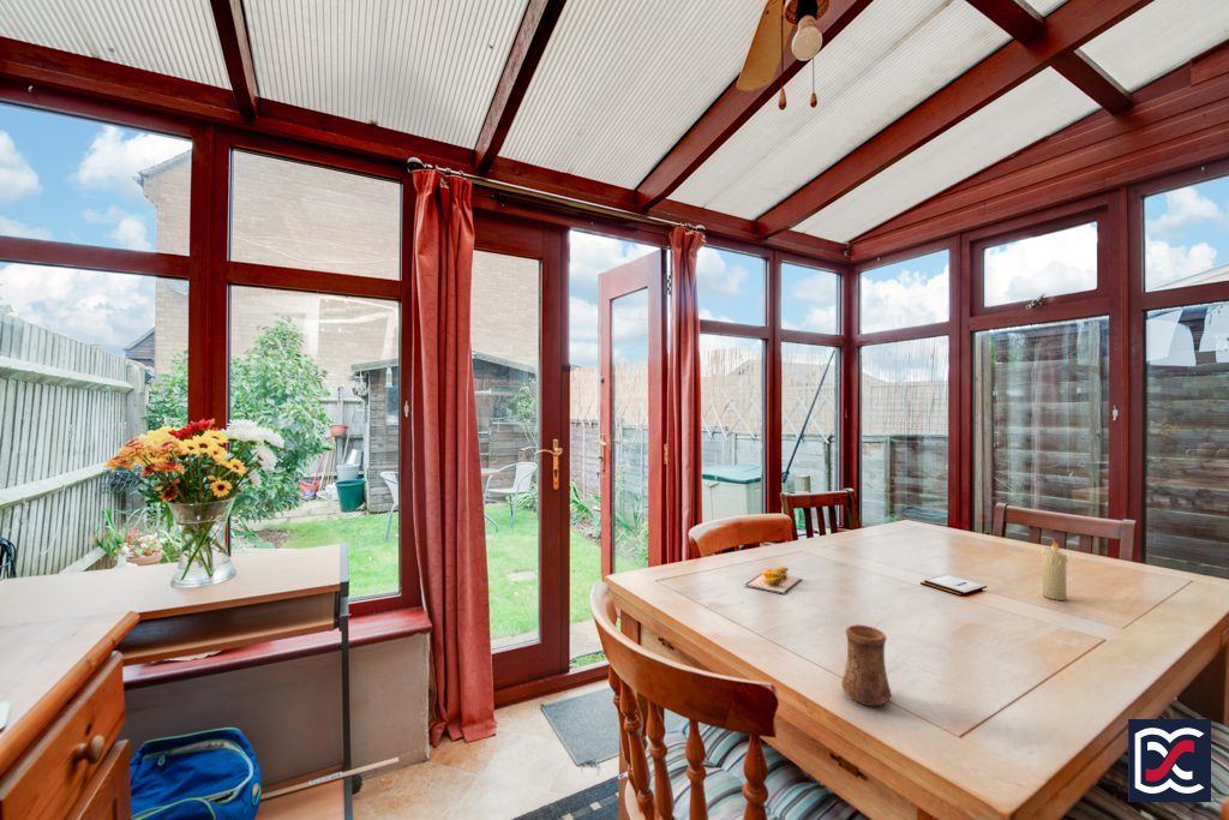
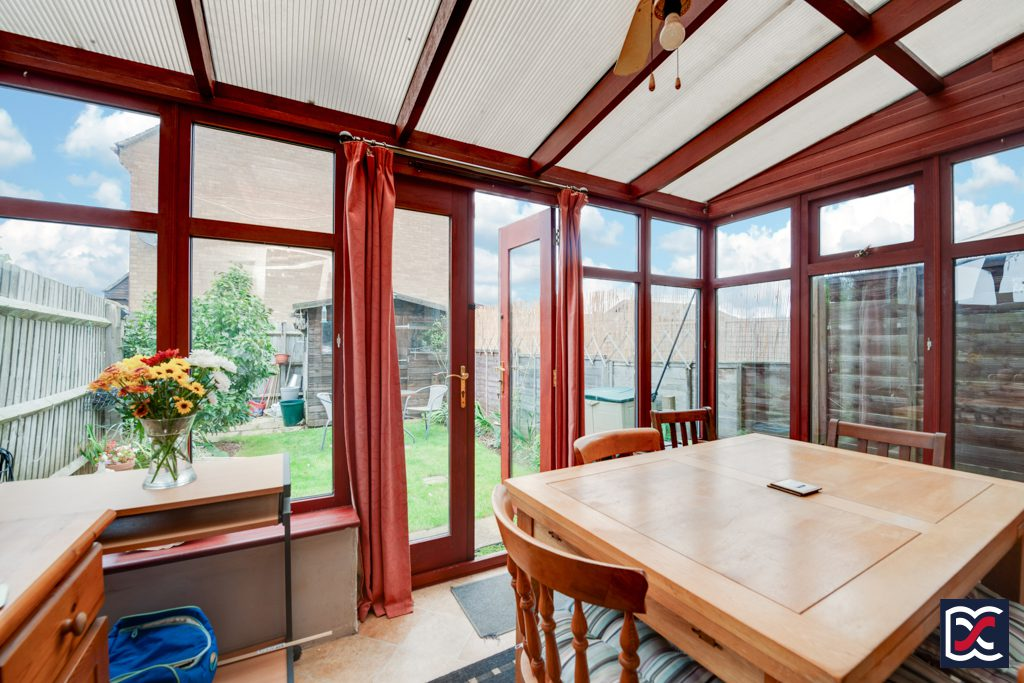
- candle [1039,538,1068,601]
- banana [744,565,804,594]
- cup [840,623,893,707]
